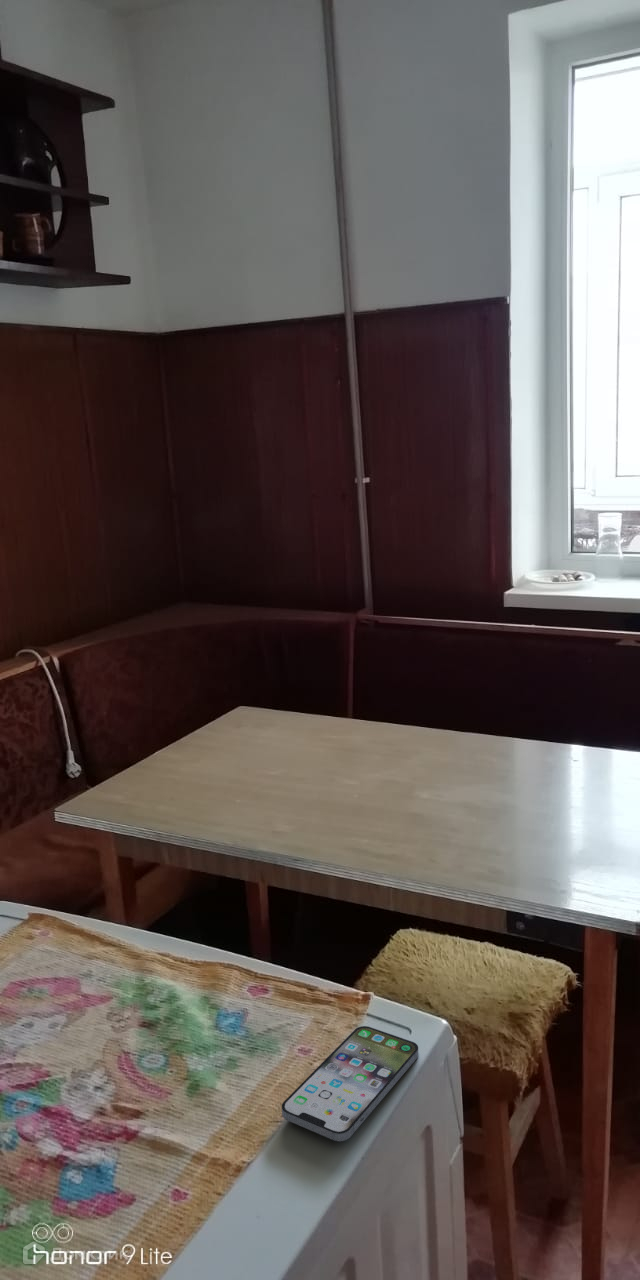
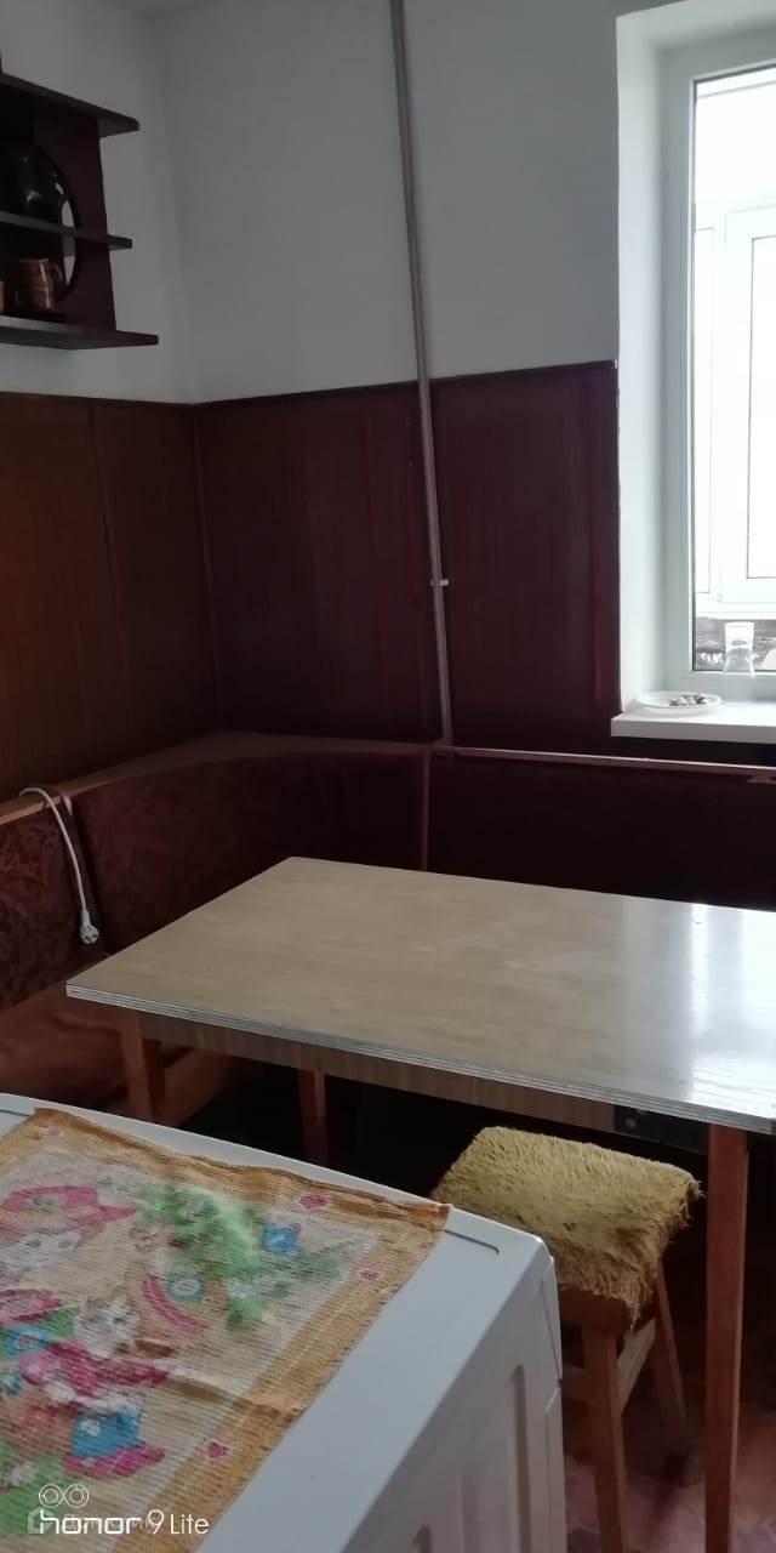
- smartphone [281,1025,419,1142]
